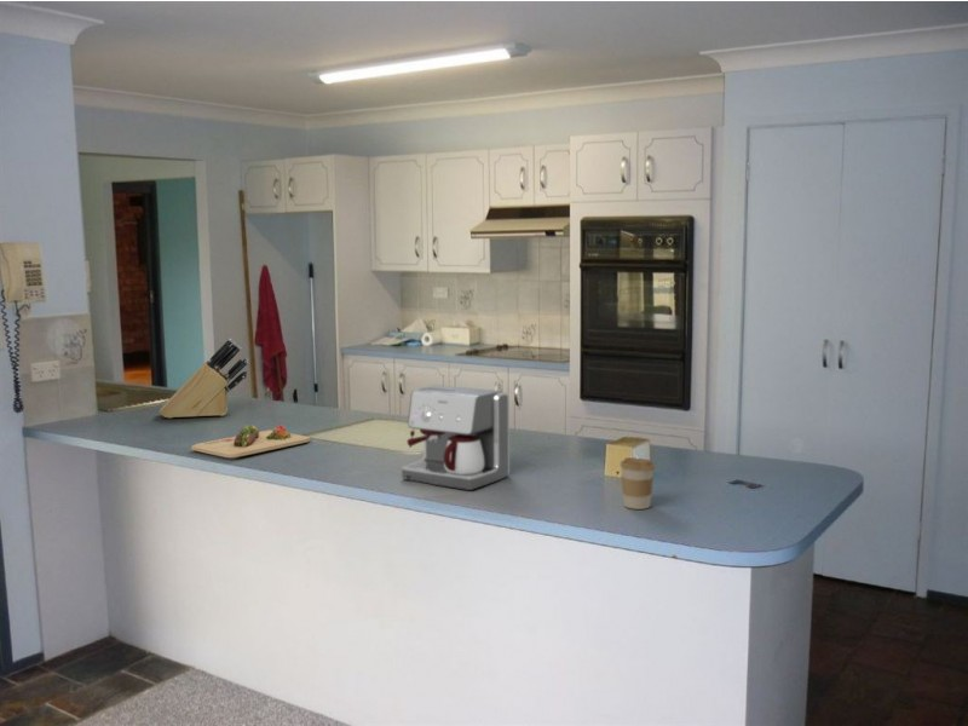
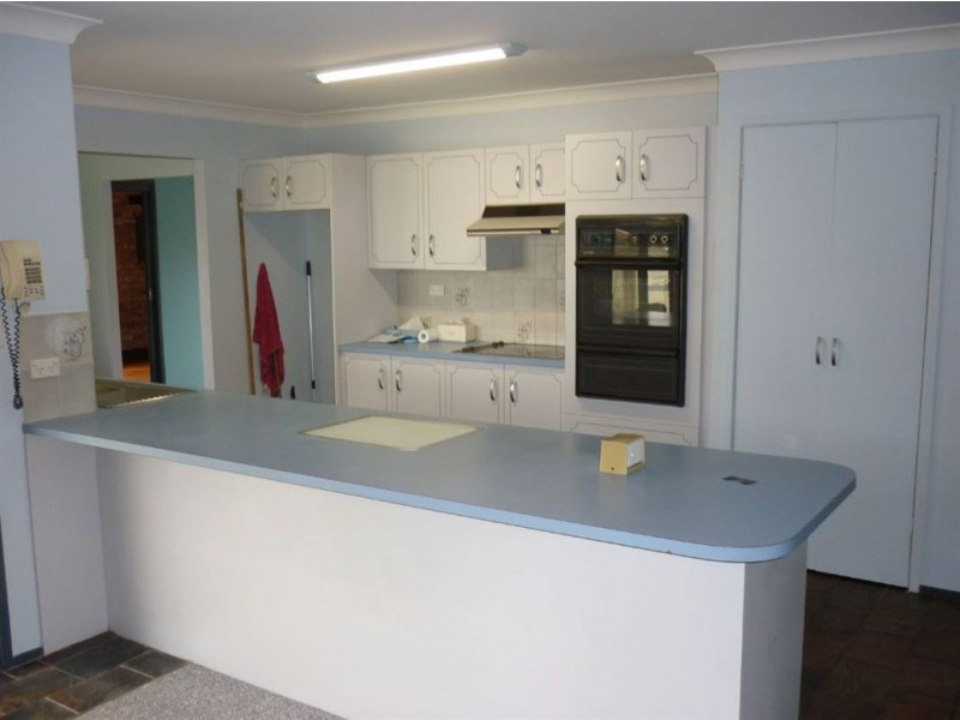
- knife block [159,338,249,420]
- coffee cup [618,456,657,511]
- cutting board [190,424,311,460]
- coffee maker [401,384,511,491]
